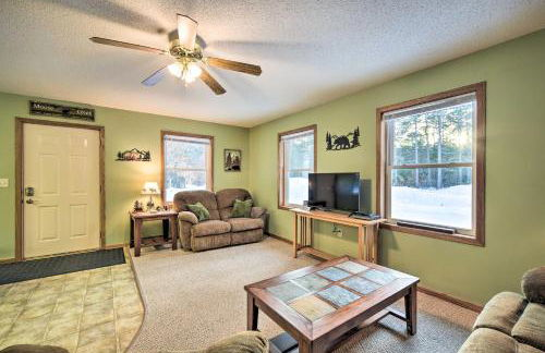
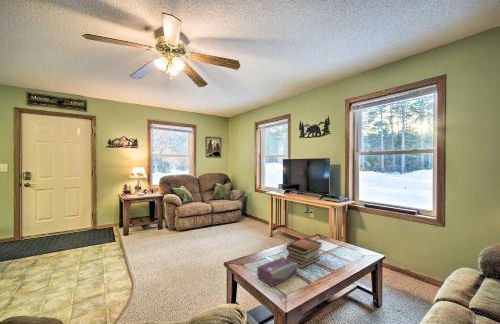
+ tissue box [256,256,298,288]
+ book stack [285,237,323,269]
